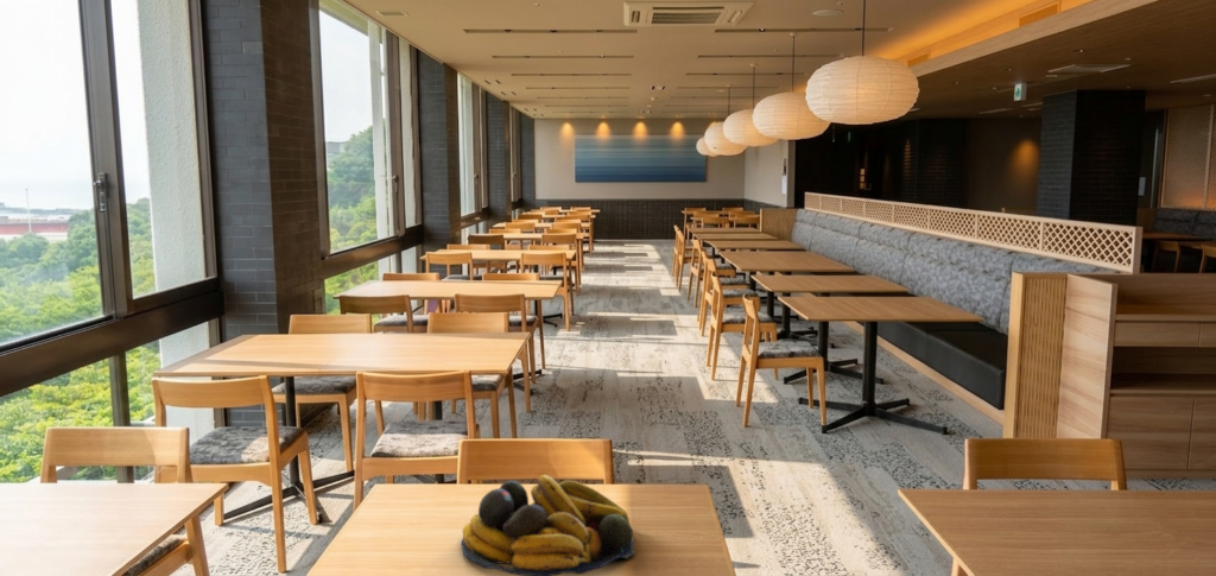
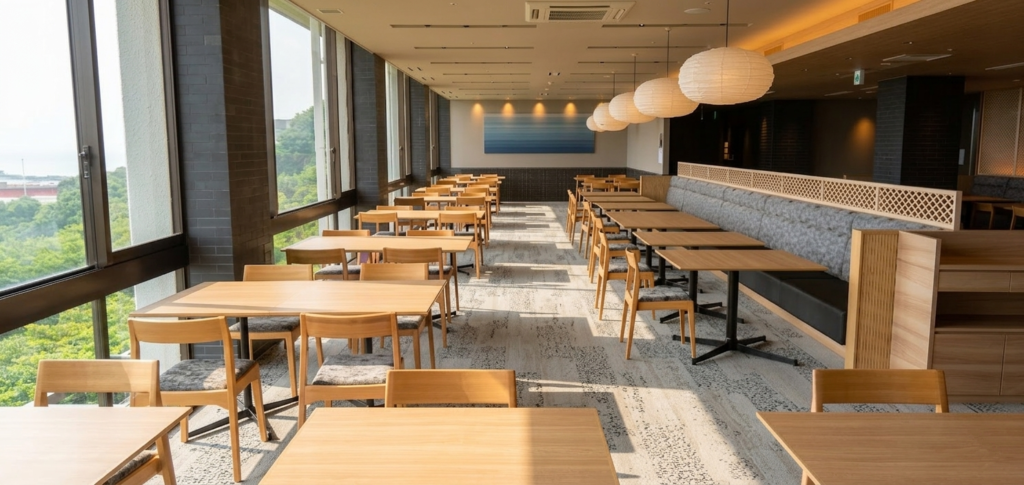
- fruit bowl [461,474,638,576]
